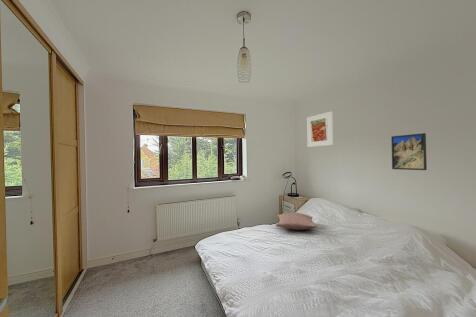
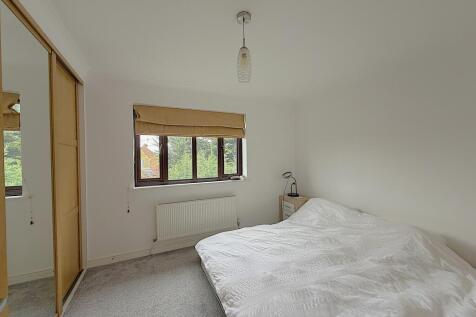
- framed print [390,132,428,171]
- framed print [306,110,334,148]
- pillow [275,212,318,231]
